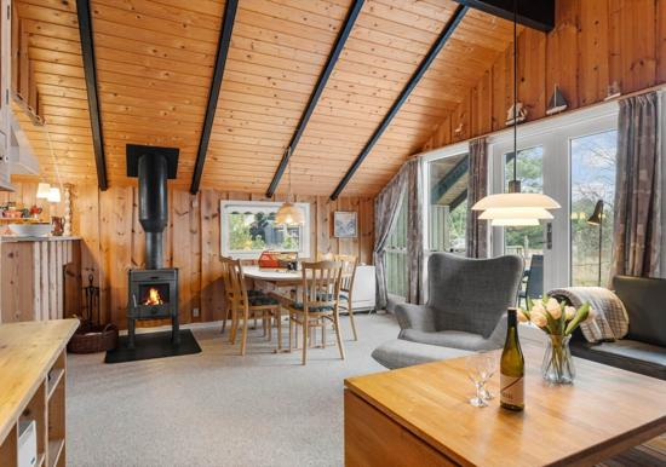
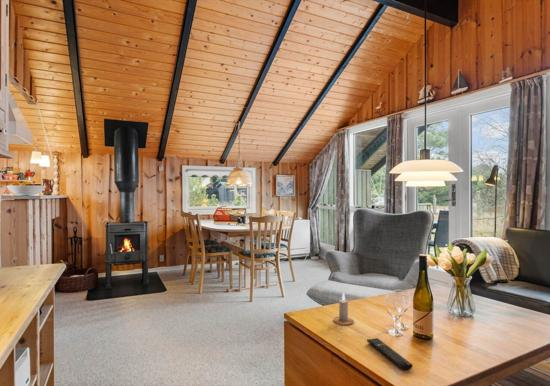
+ remote control [366,337,414,371]
+ candle [332,291,355,326]
